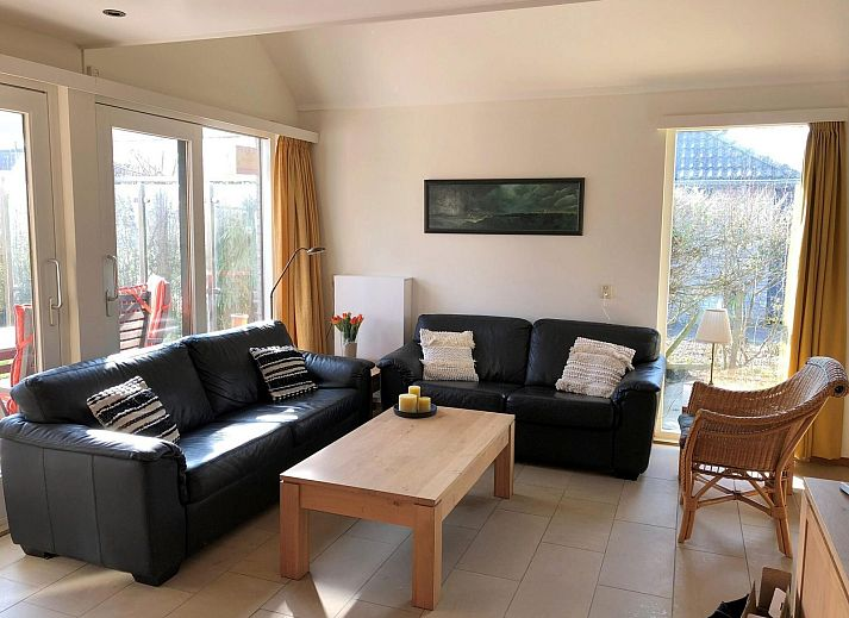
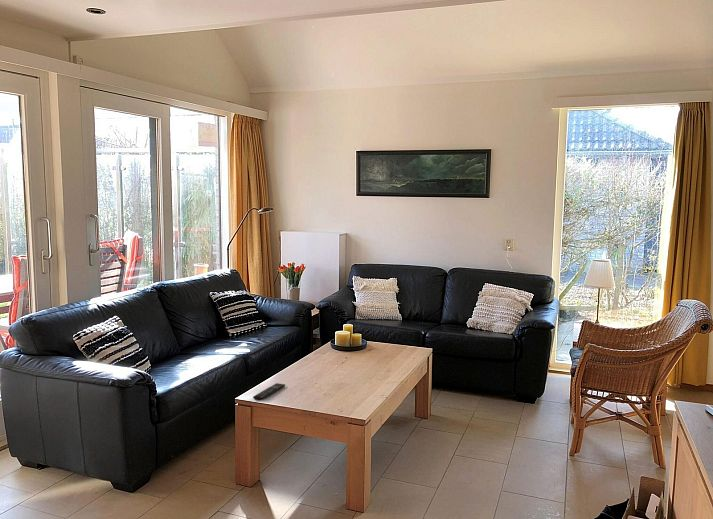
+ remote control [252,382,286,401]
